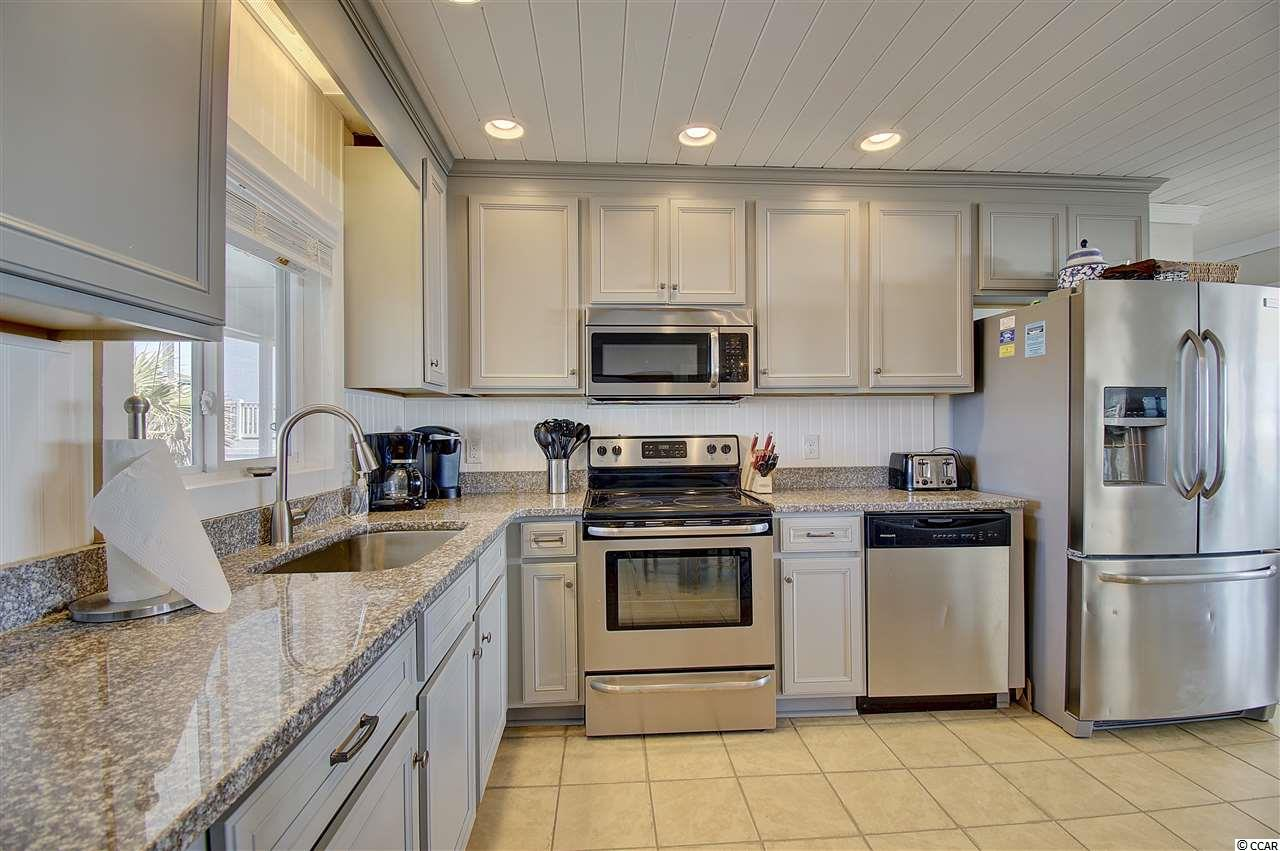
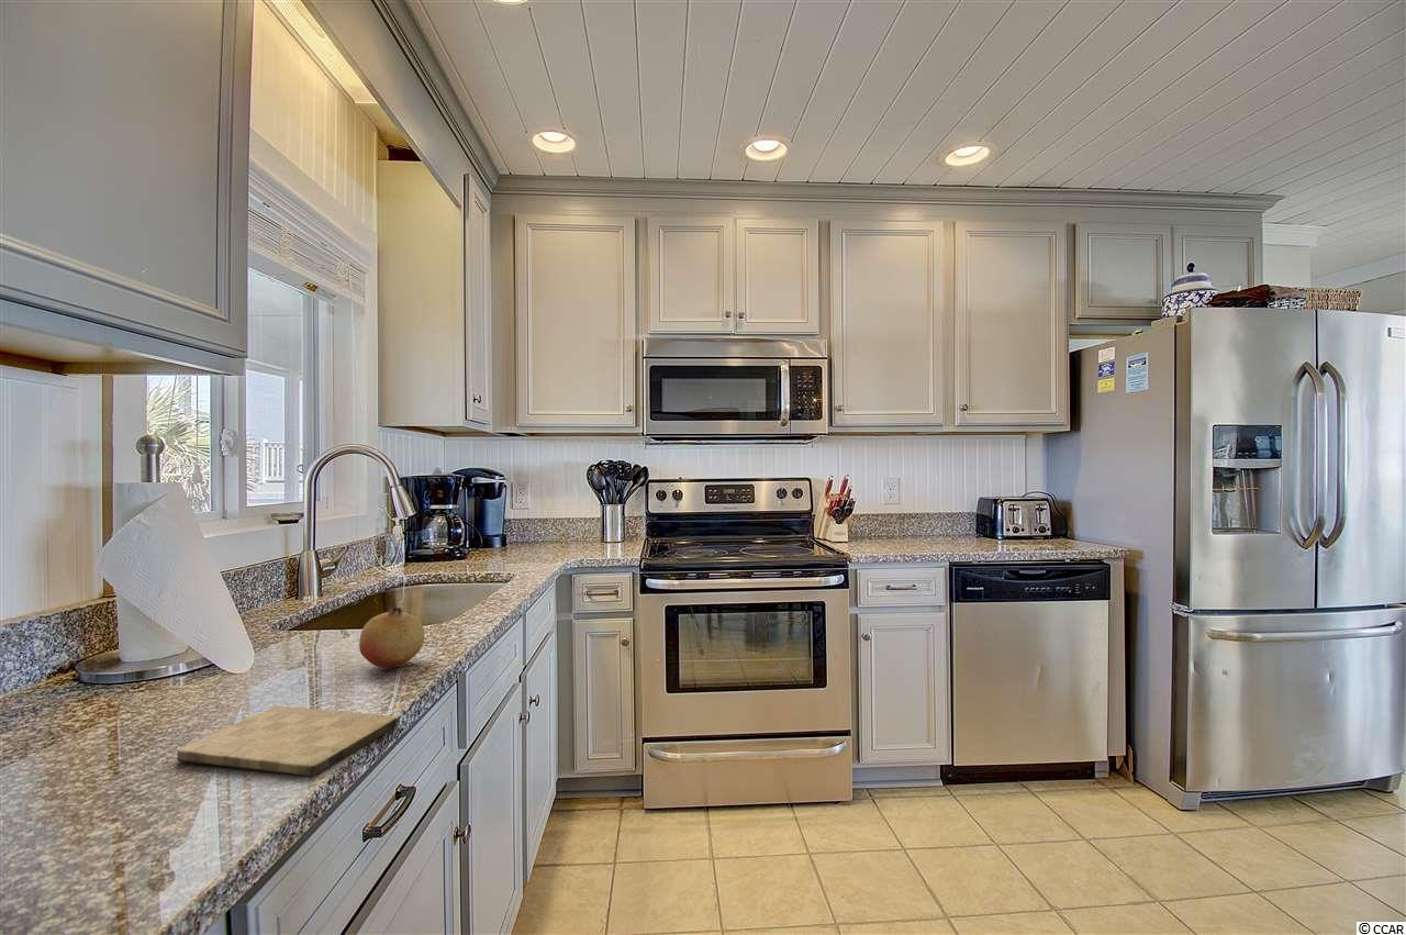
+ cutting board [176,705,399,778]
+ fruit [358,605,425,669]
